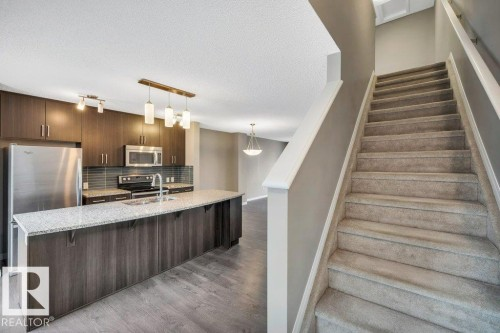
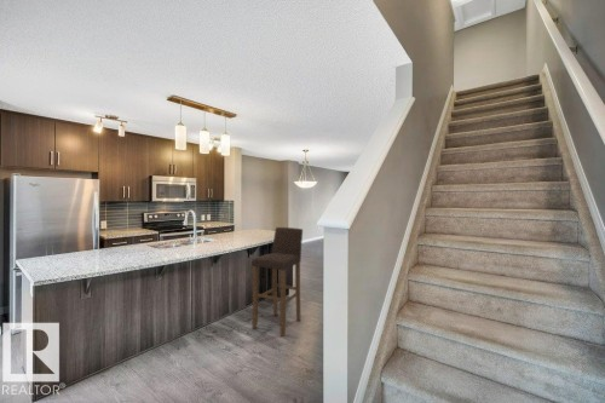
+ bar stool [250,226,304,338]
